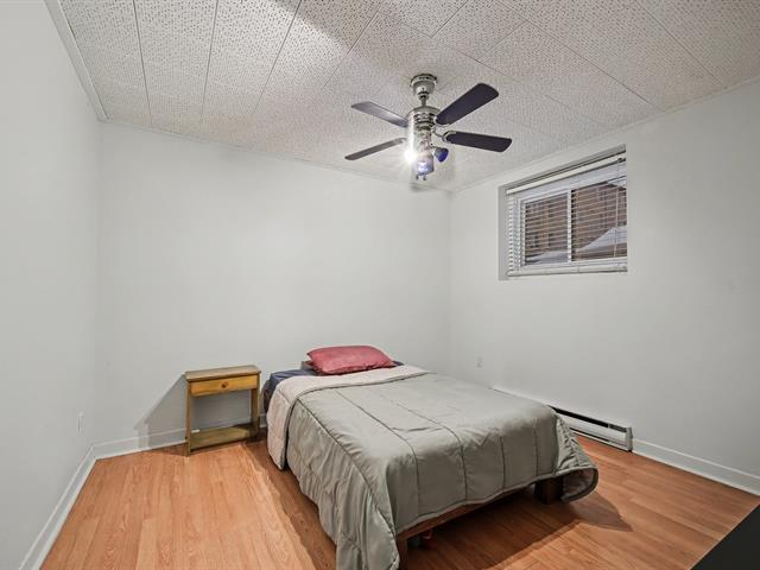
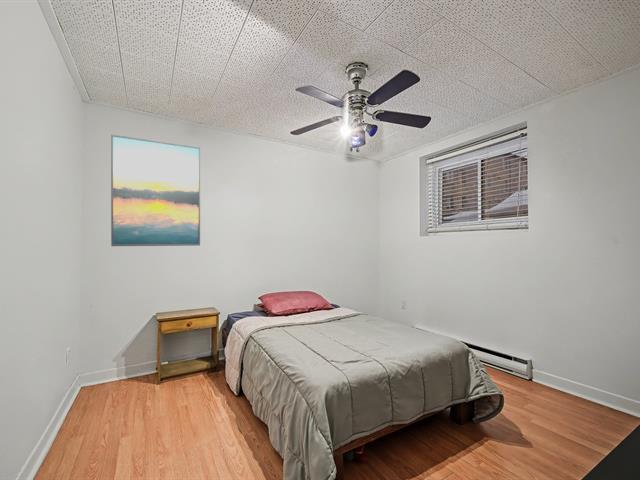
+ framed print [110,134,201,247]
